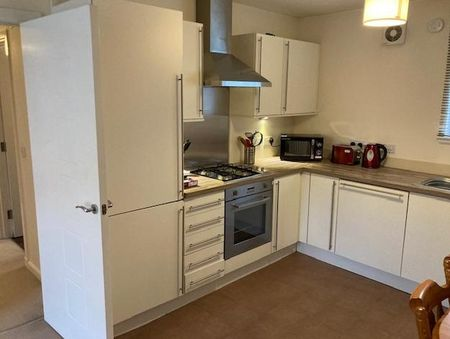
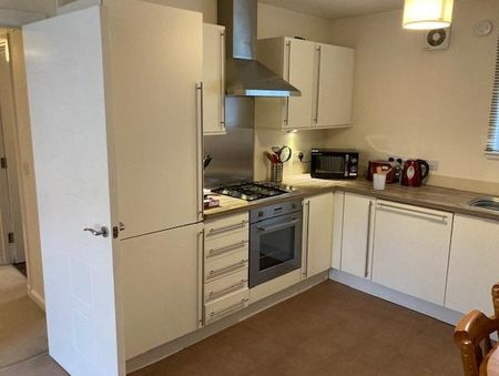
+ utensil holder [373,165,393,191]
